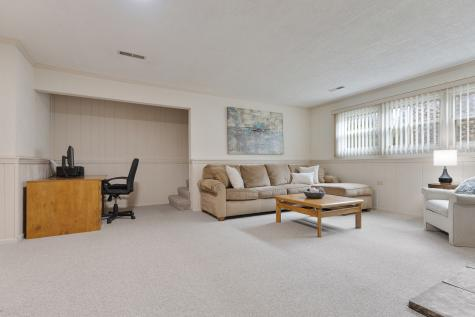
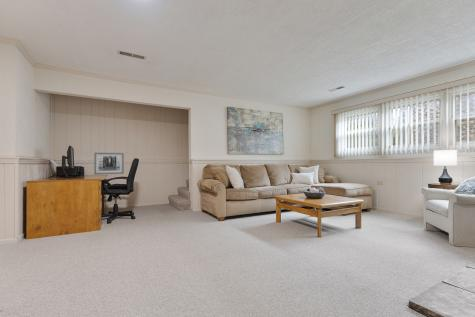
+ wall art [93,152,125,175]
